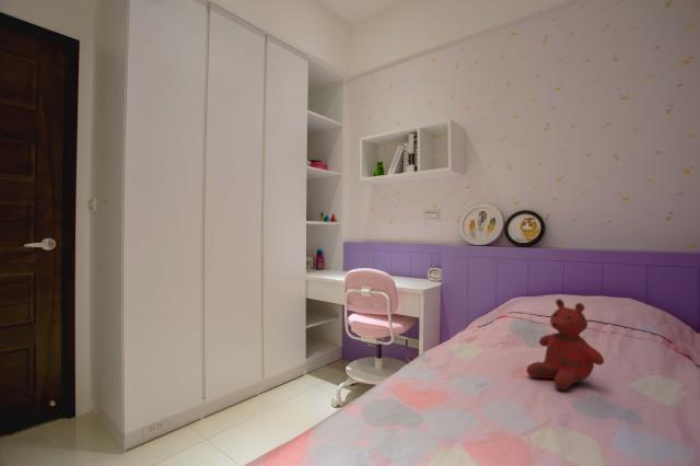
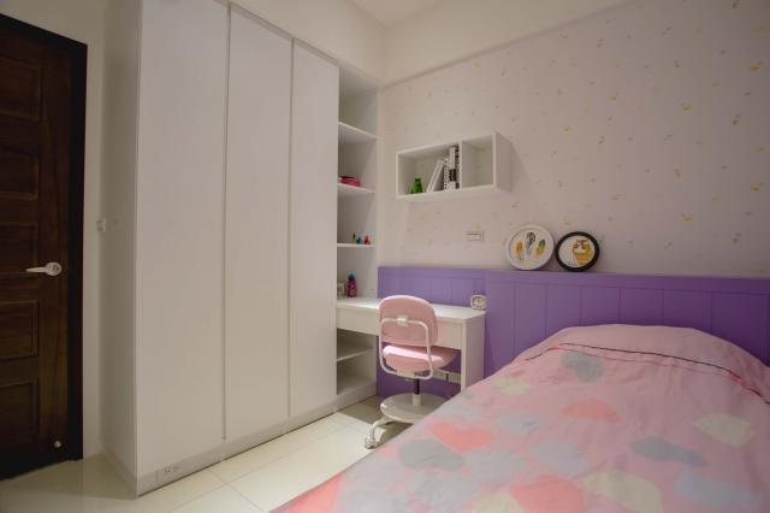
- teddy bear [526,298,605,391]
